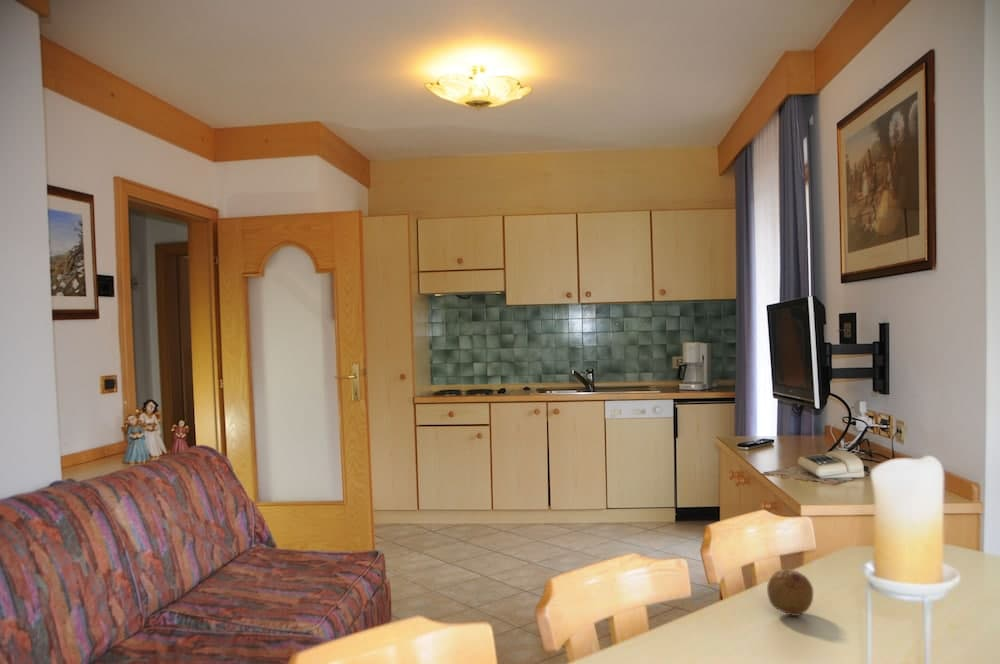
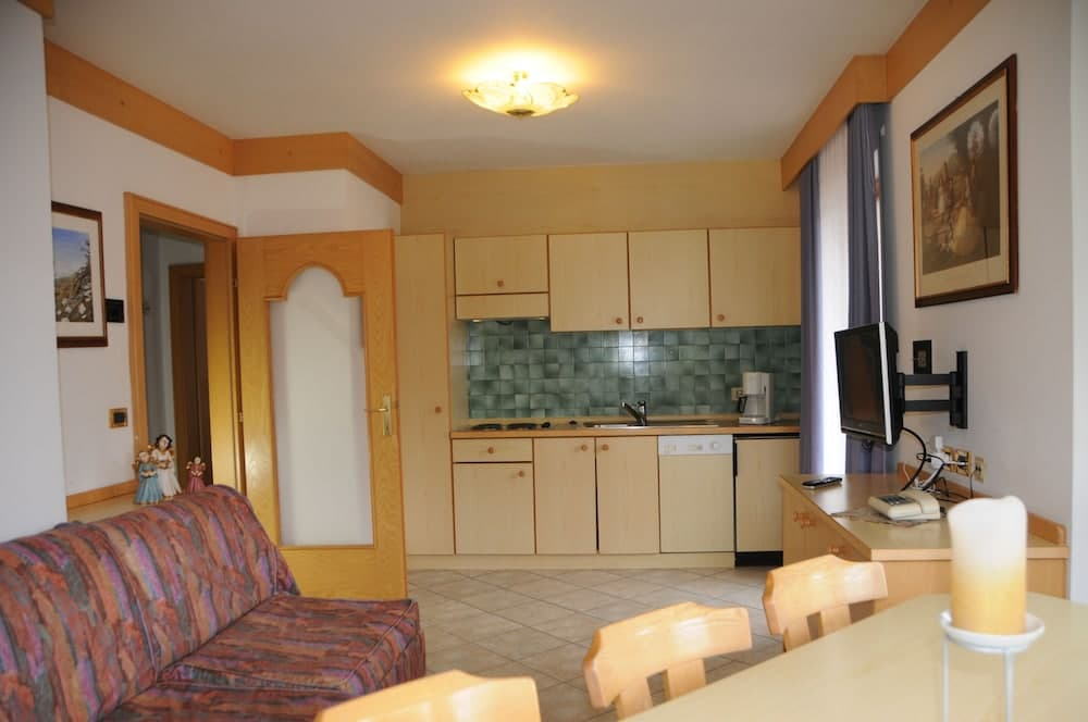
- fruit [766,568,814,617]
